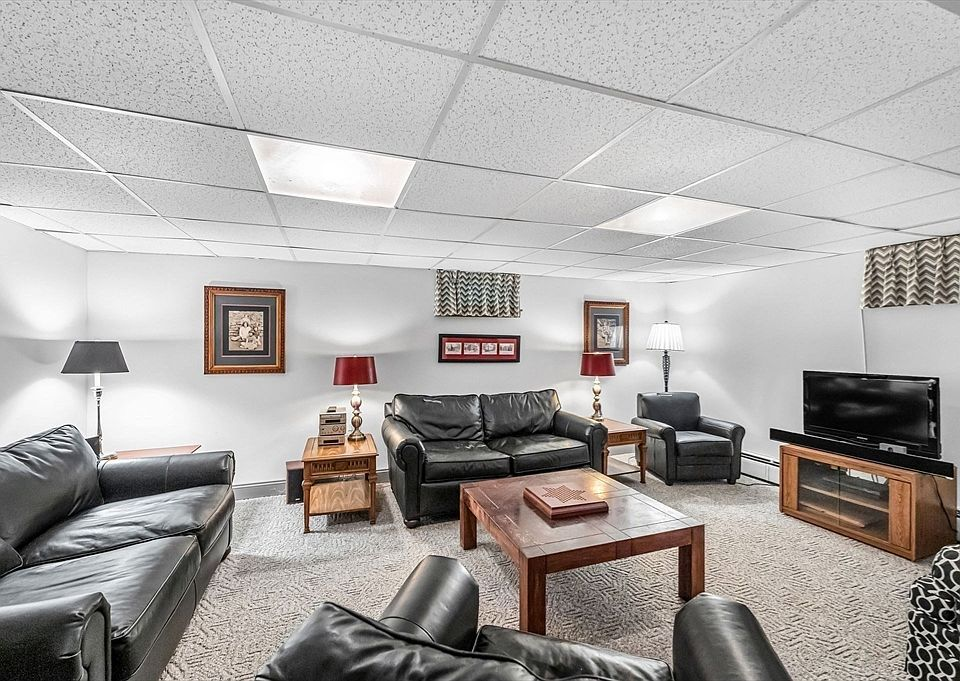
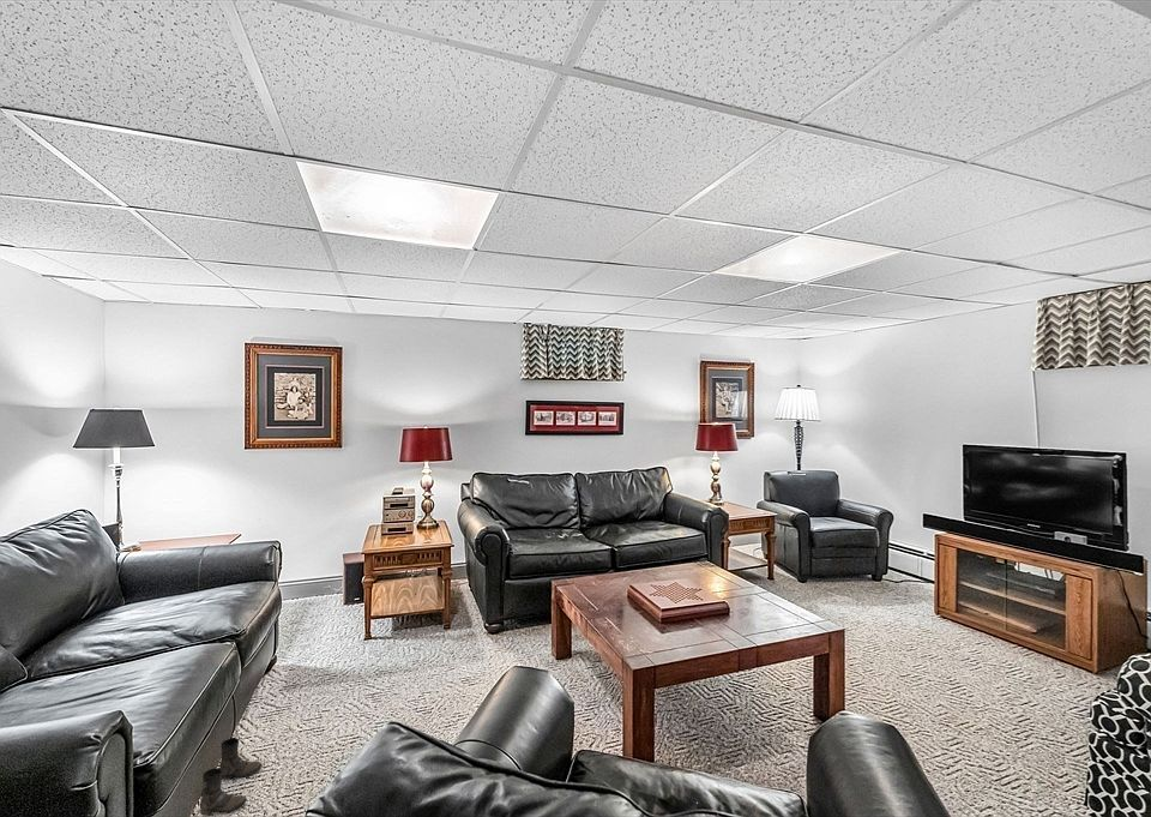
+ boots [199,737,263,816]
